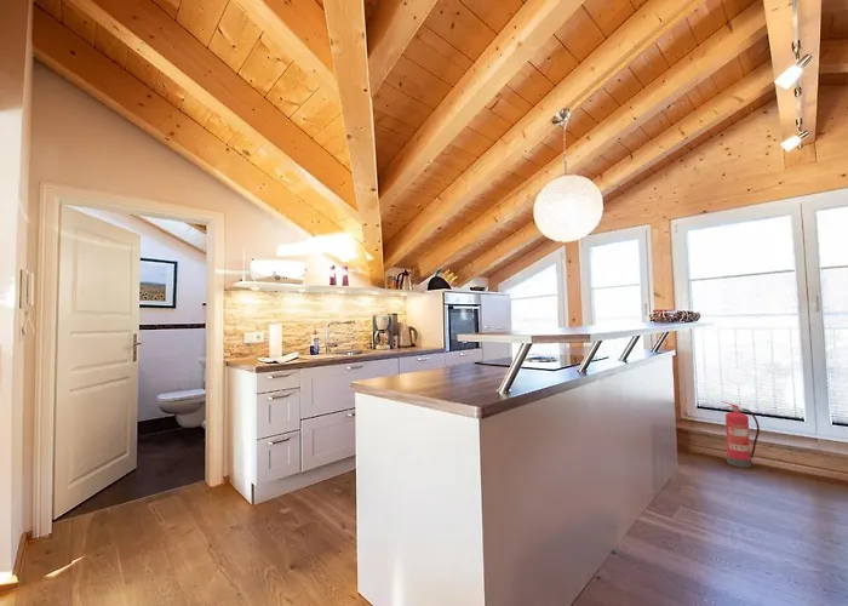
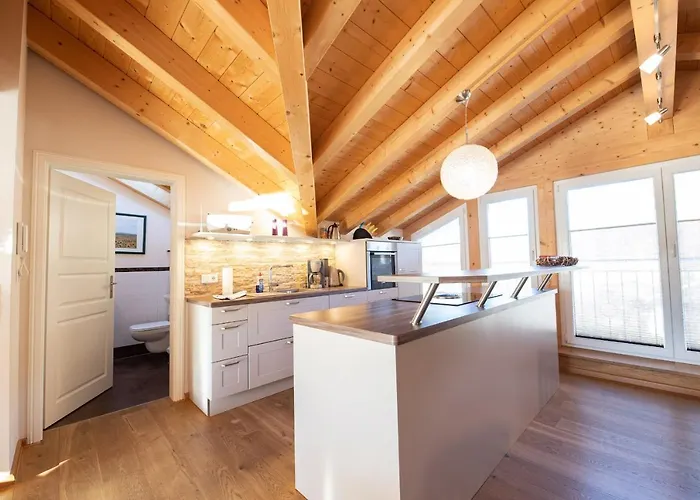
- fire extinguisher [721,401,761,469]
